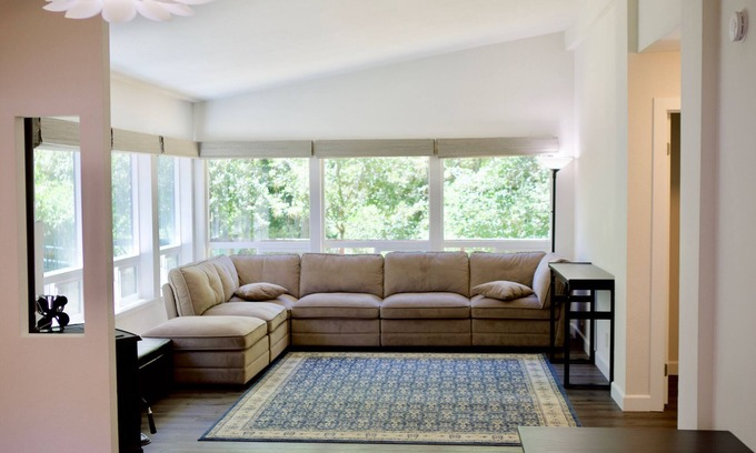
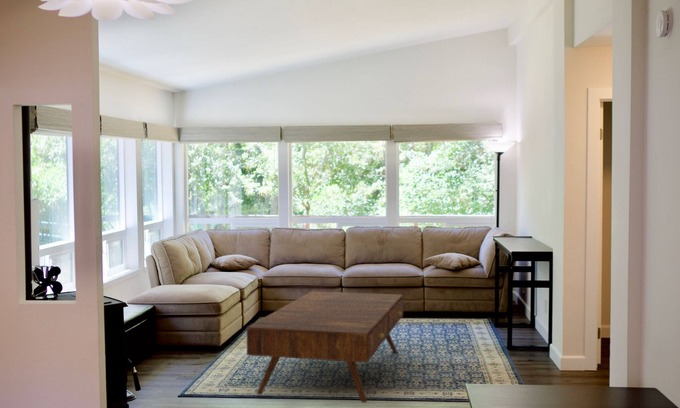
+ coffee table [246,290,404,404]
